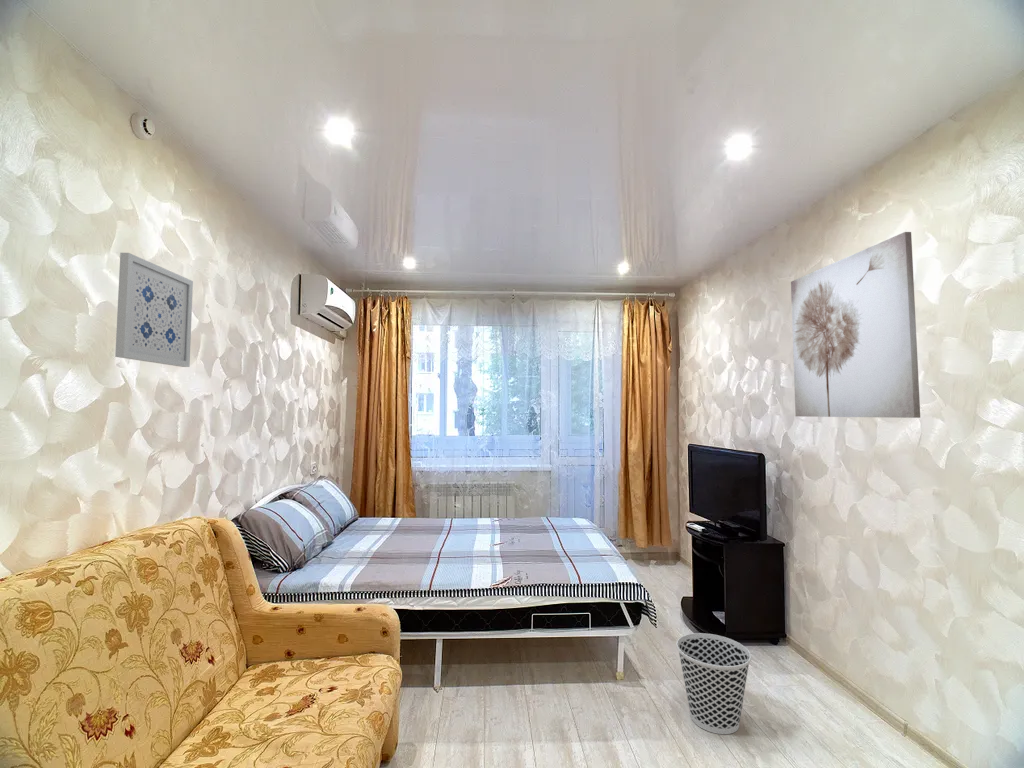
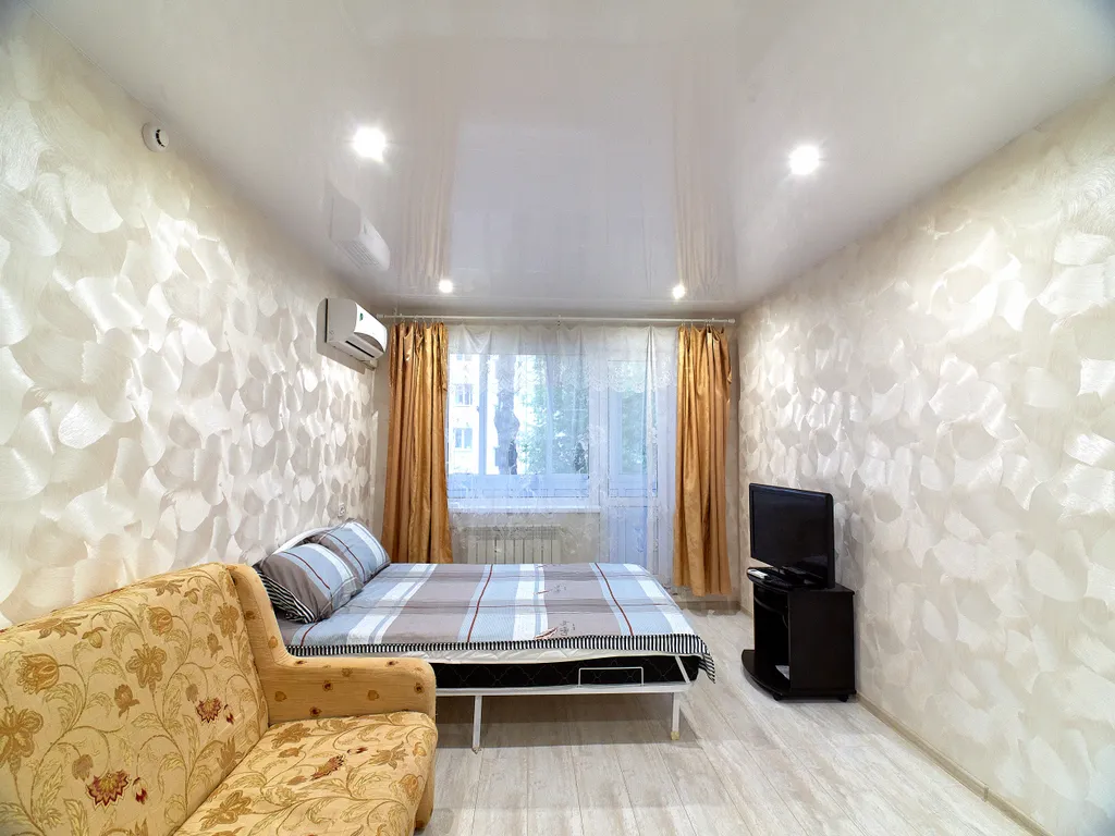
- wall art [114,252,194,368]
- wall art [790,231,921,419]
- wastebasket [676,632,752,735]
